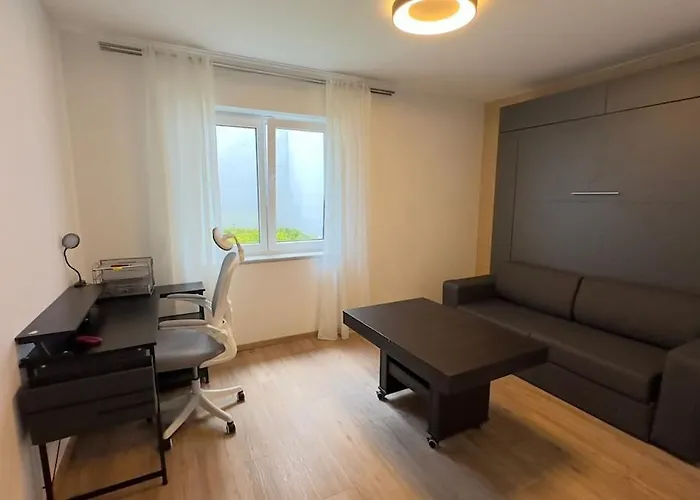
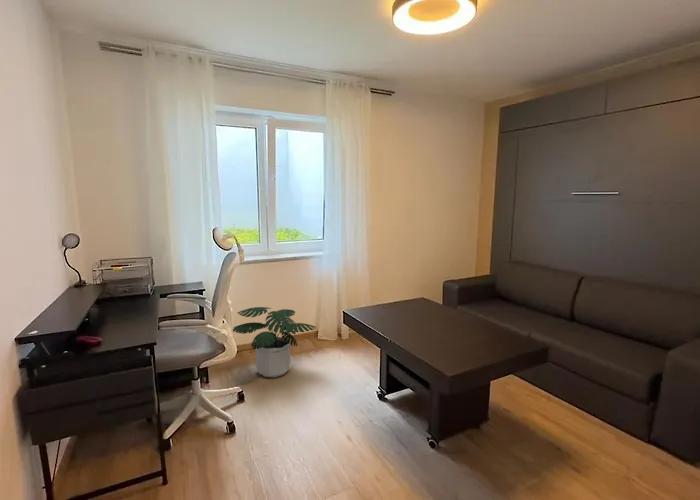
+ potted plant [232,306,316,379]
